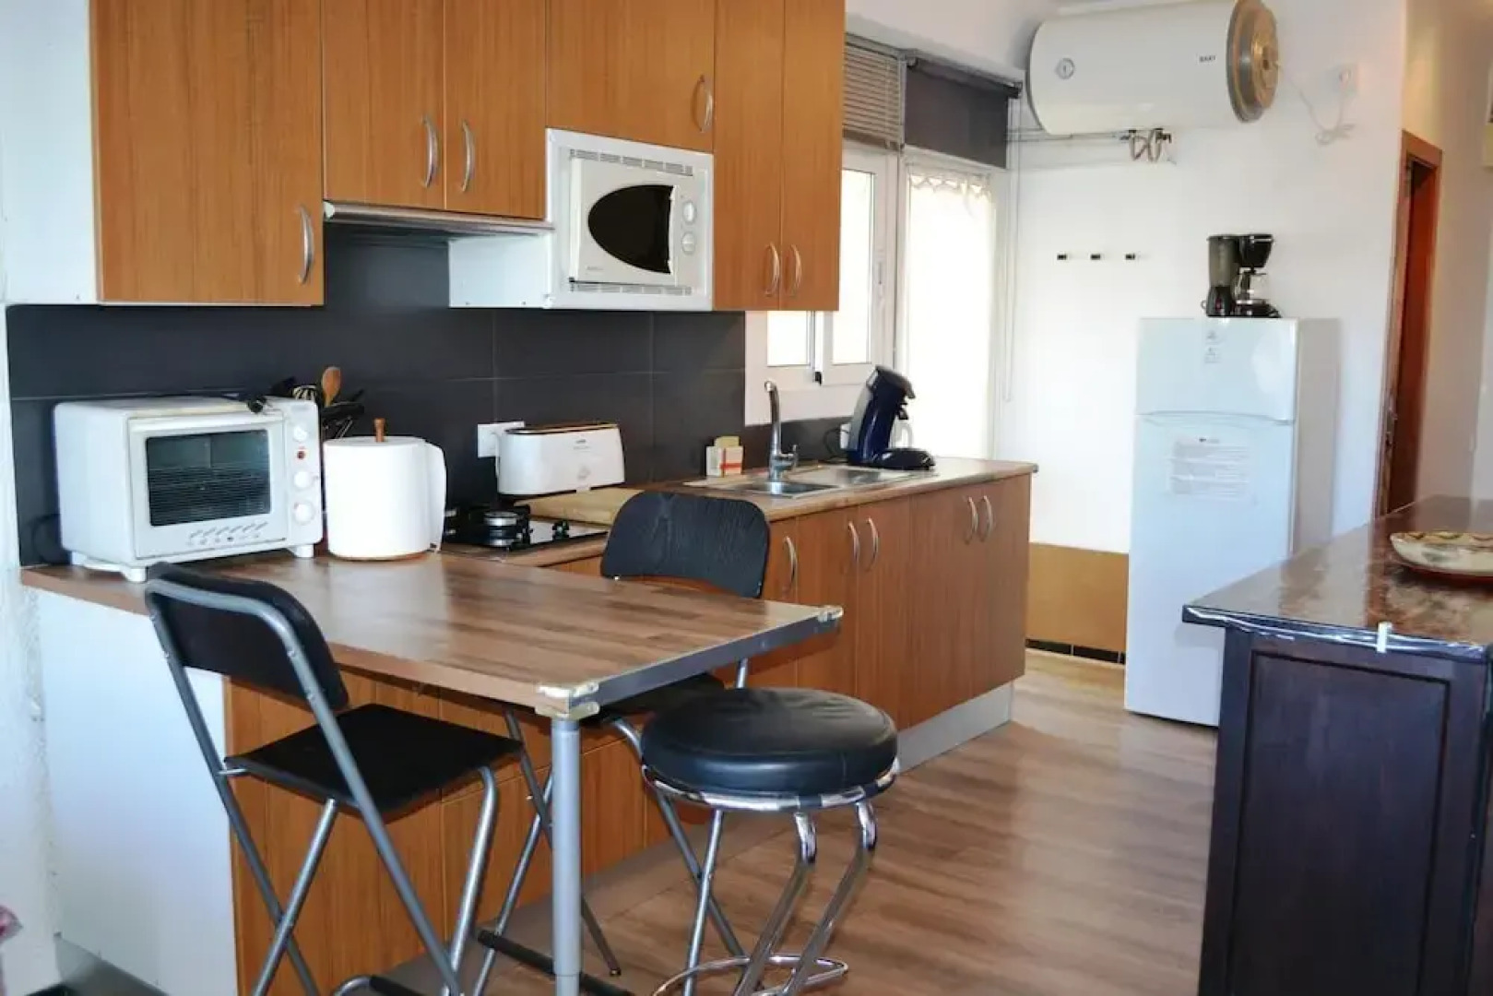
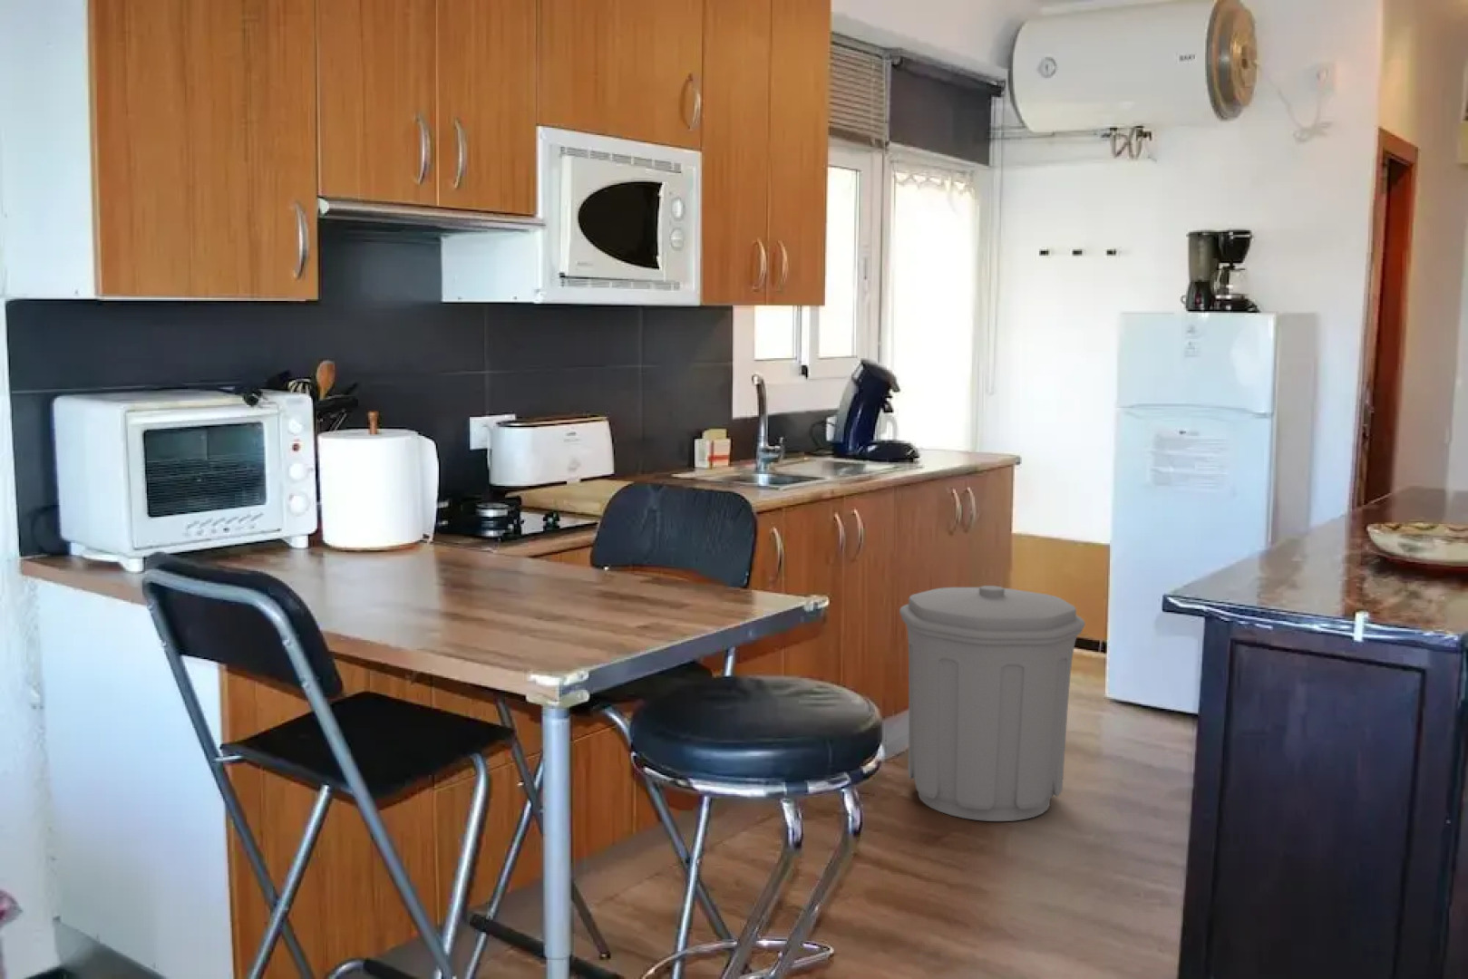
+ trash can [899,585,1087,822]
